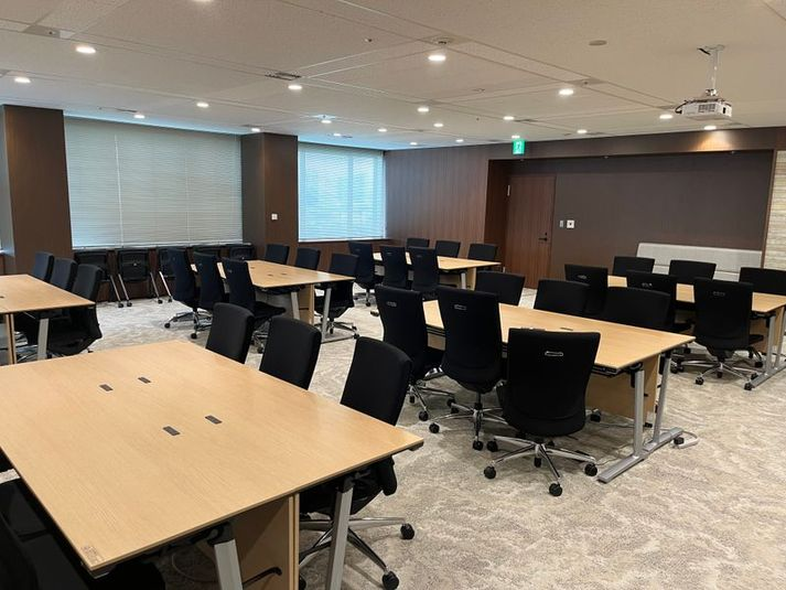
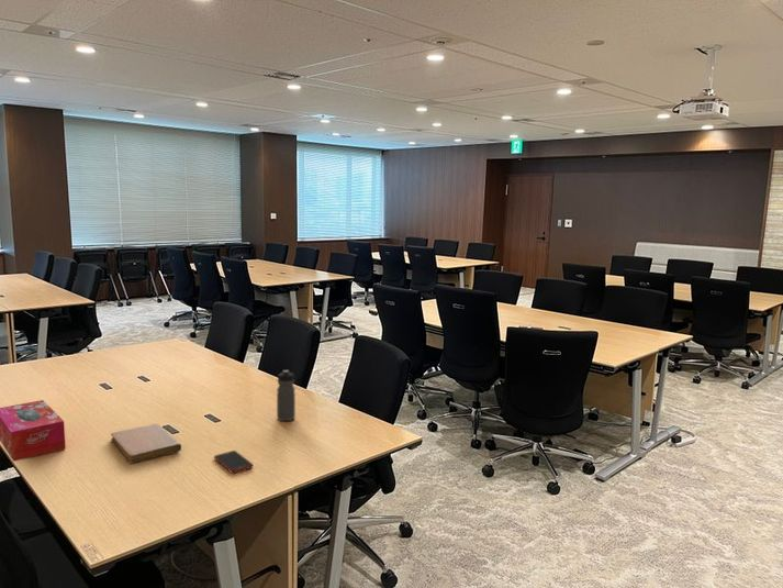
+ tissue box [0,399,67,462]
+ cell phone [213,450,254,474]
+ water bottle [276,369,297,422]
+ notebook [110,423,182,464]
